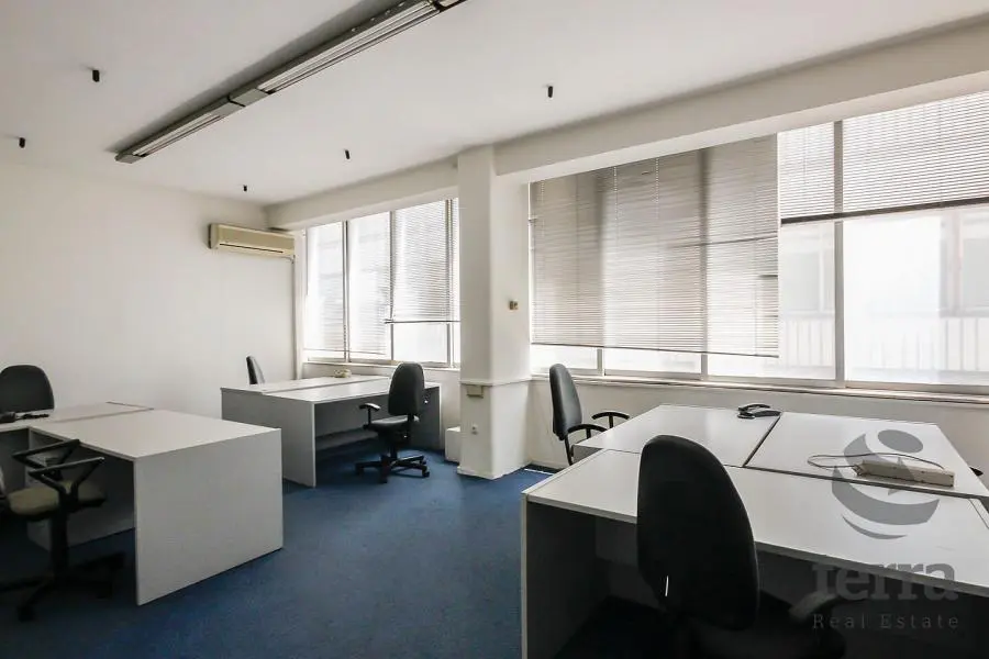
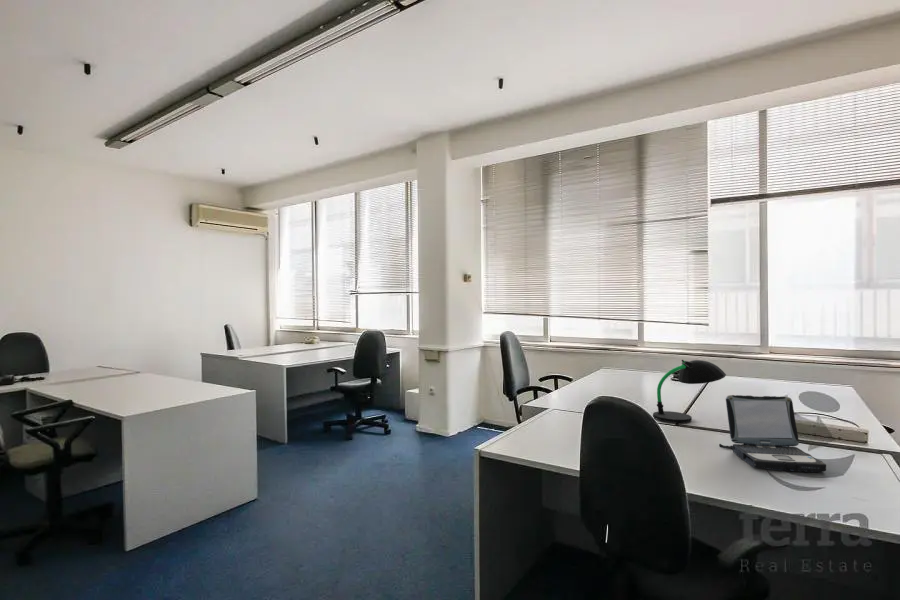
+ laptop [718,394,827,473]
+ desk lamp [652,359,727,424]
